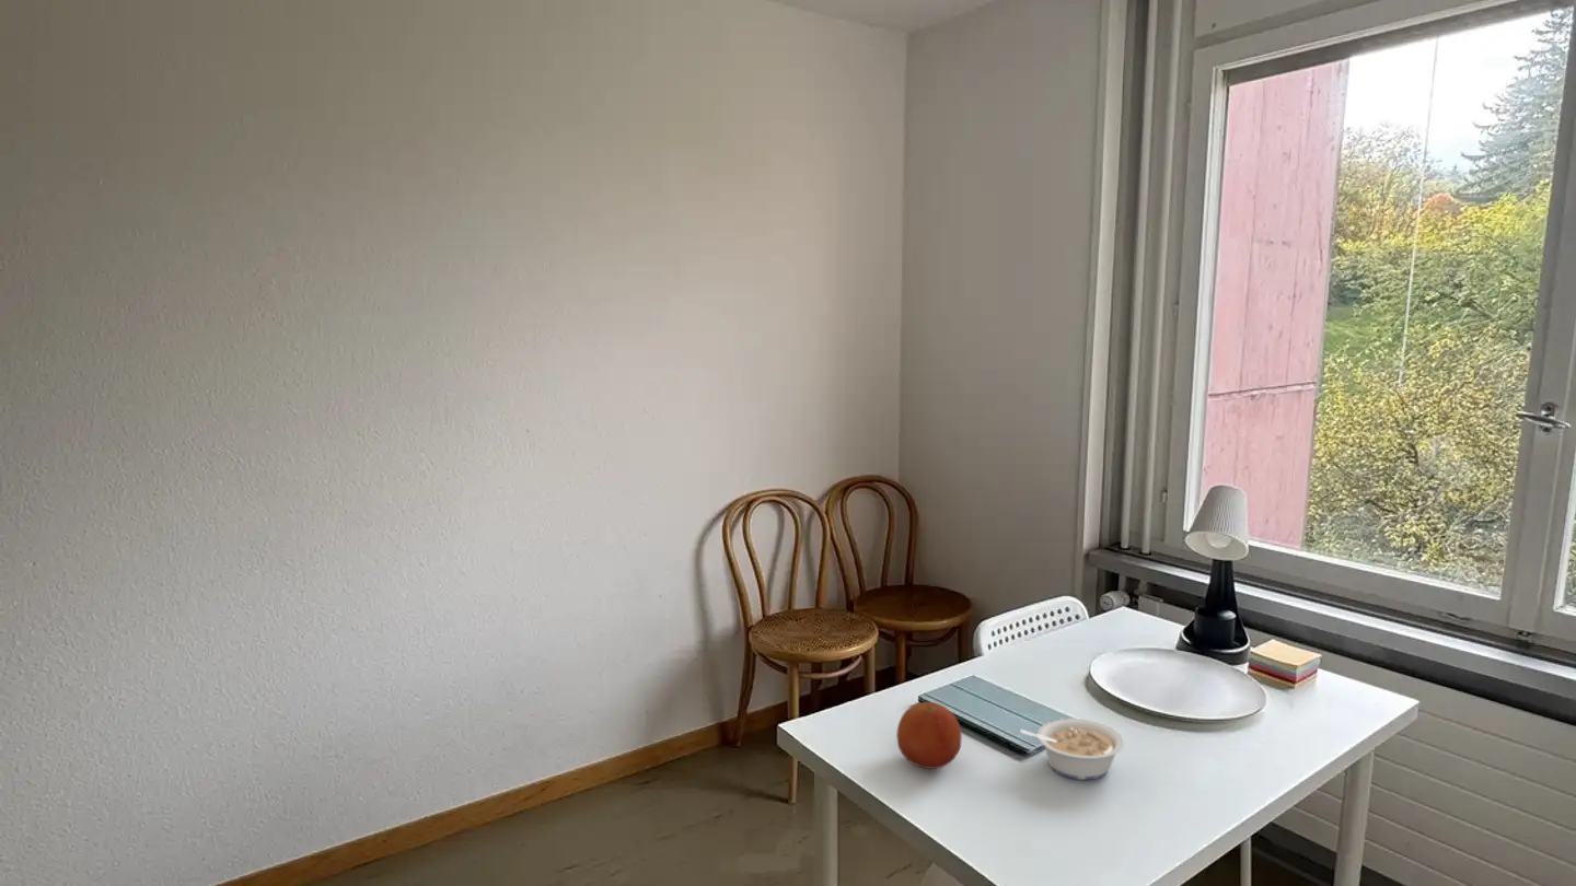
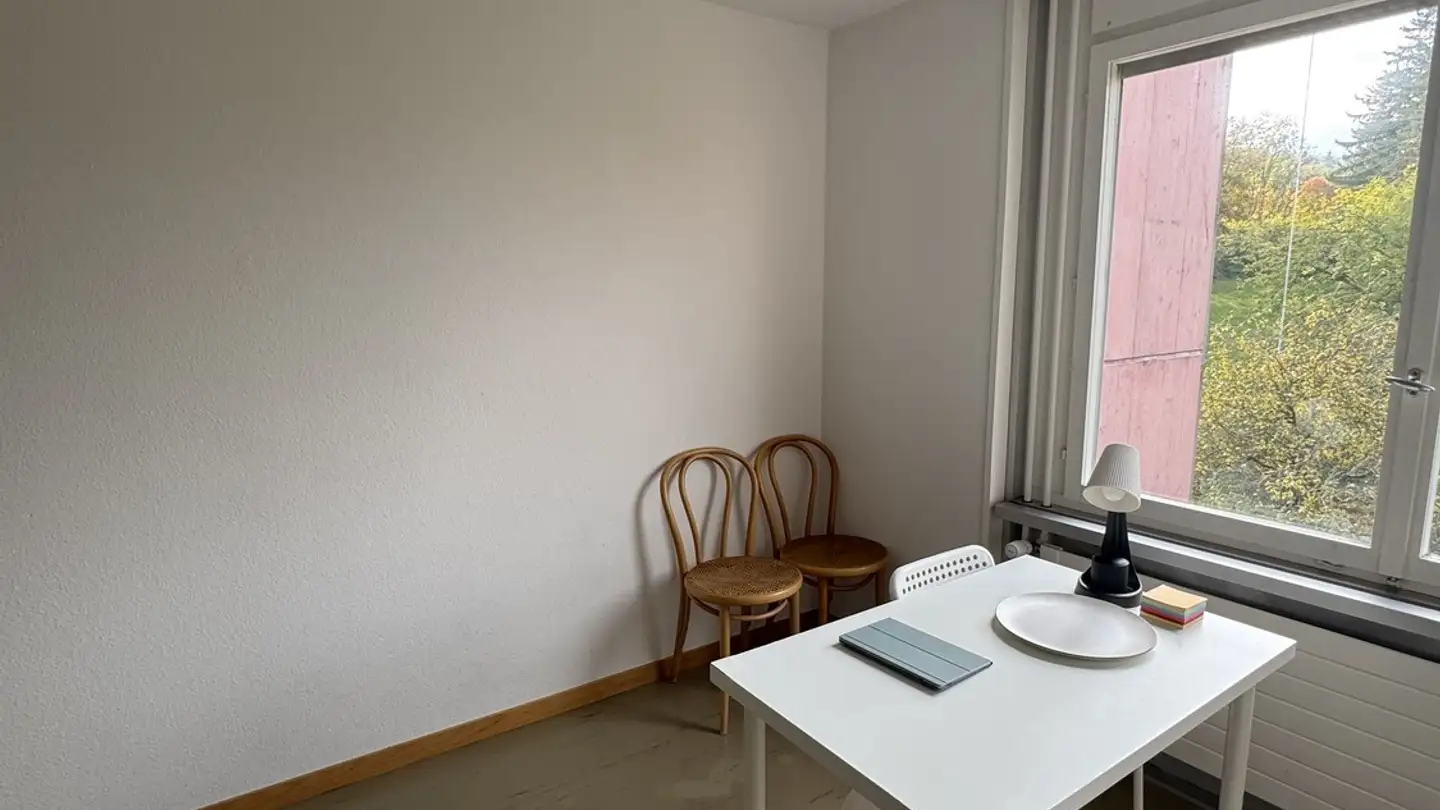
- fruit [895,701,963,770]
- legume [1019,718,1125,781]
